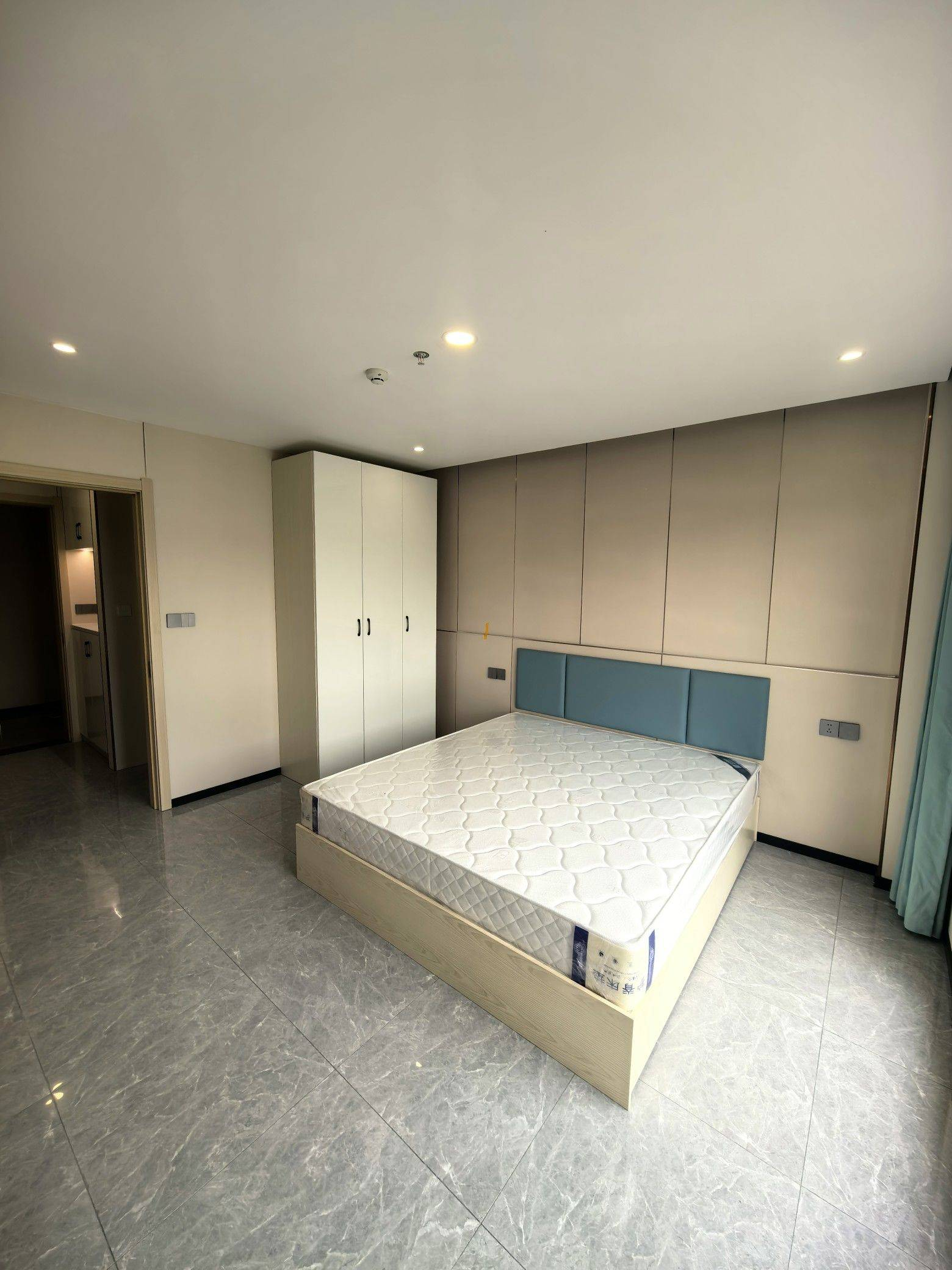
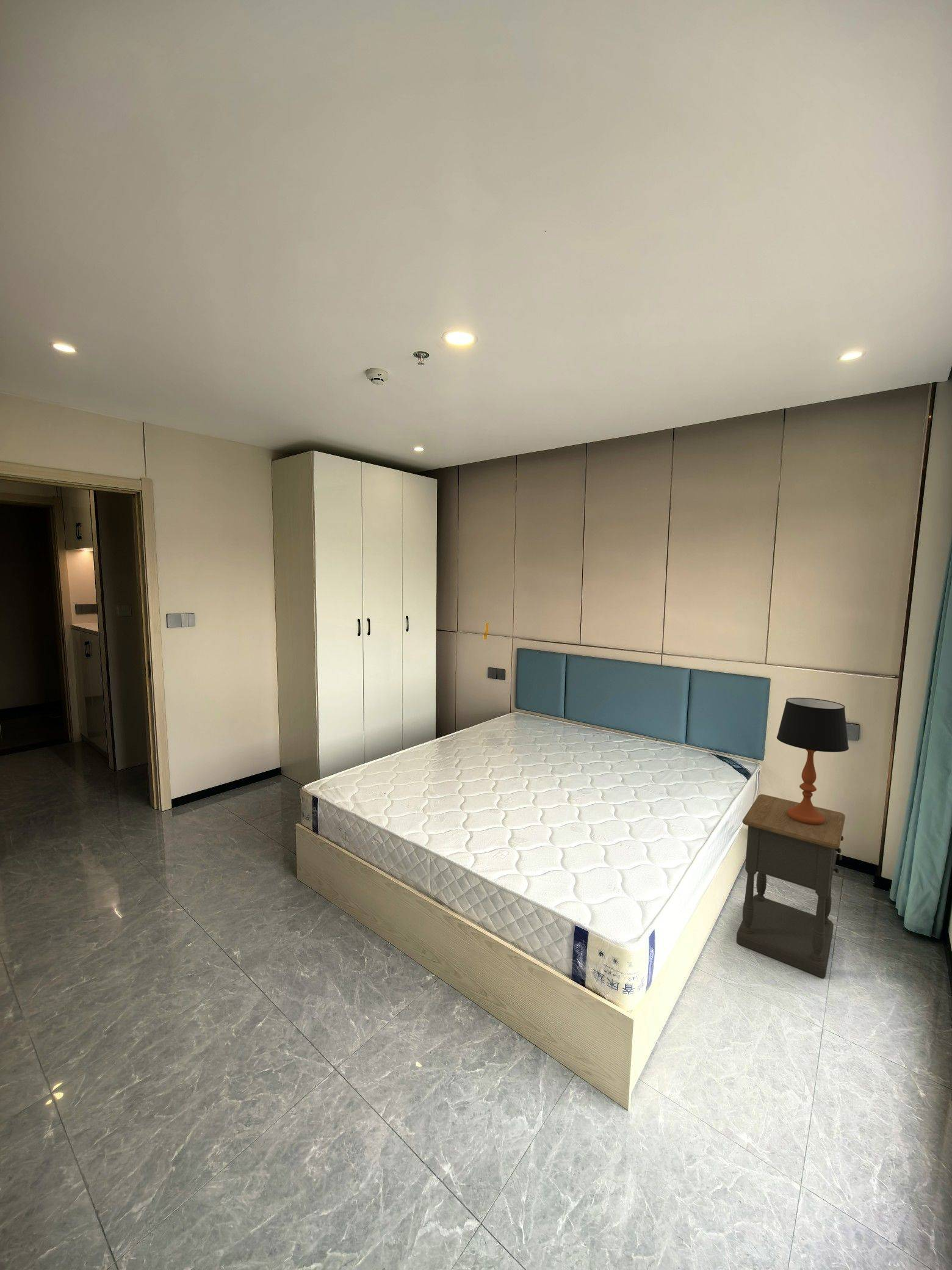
+ nightstand [736,794,846,978]
+ table lamp [776,697,849,825]
